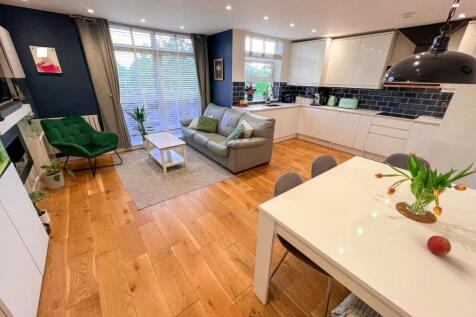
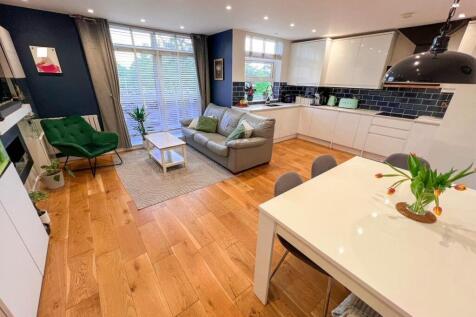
- fruit [426,235,452,256]
